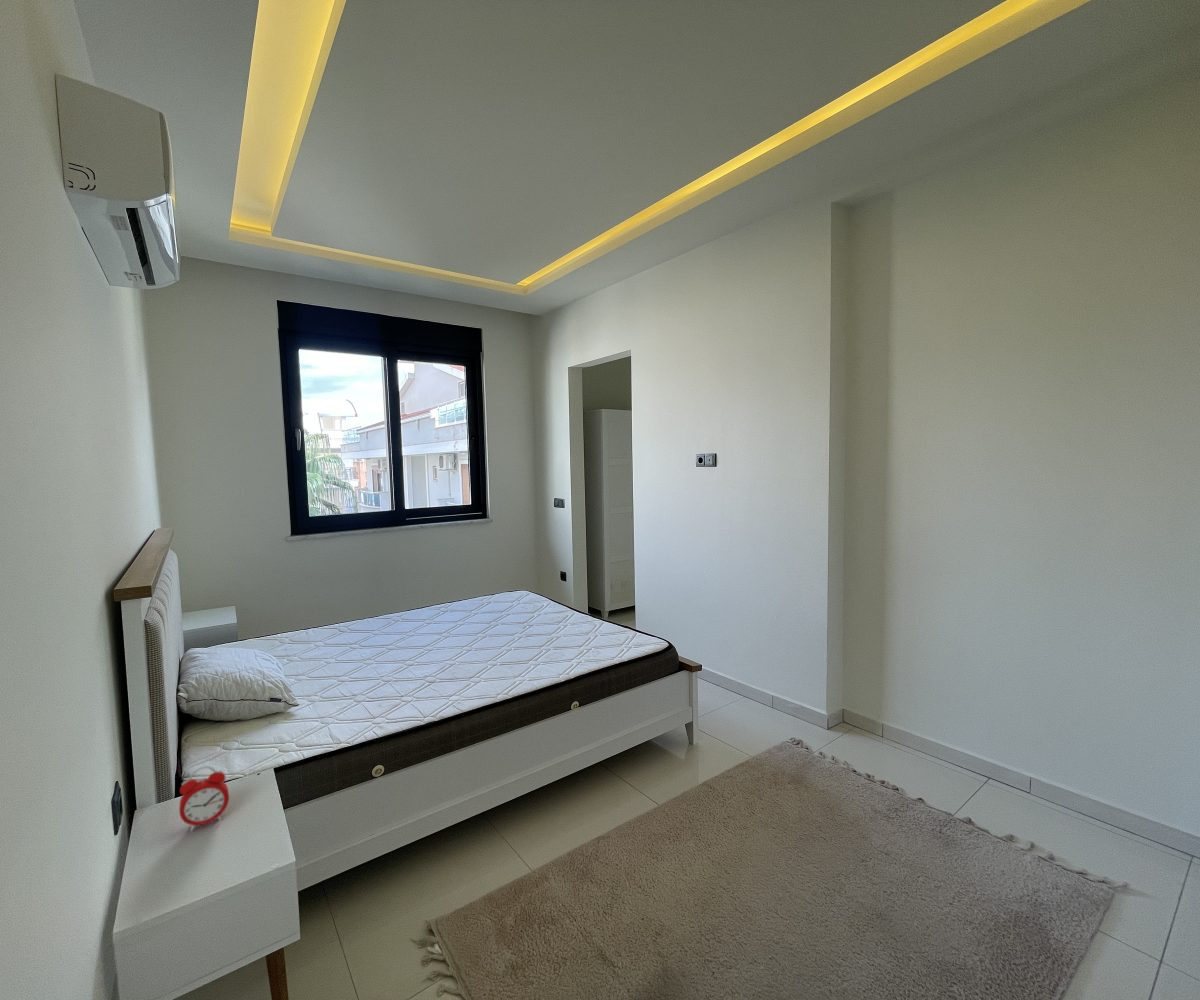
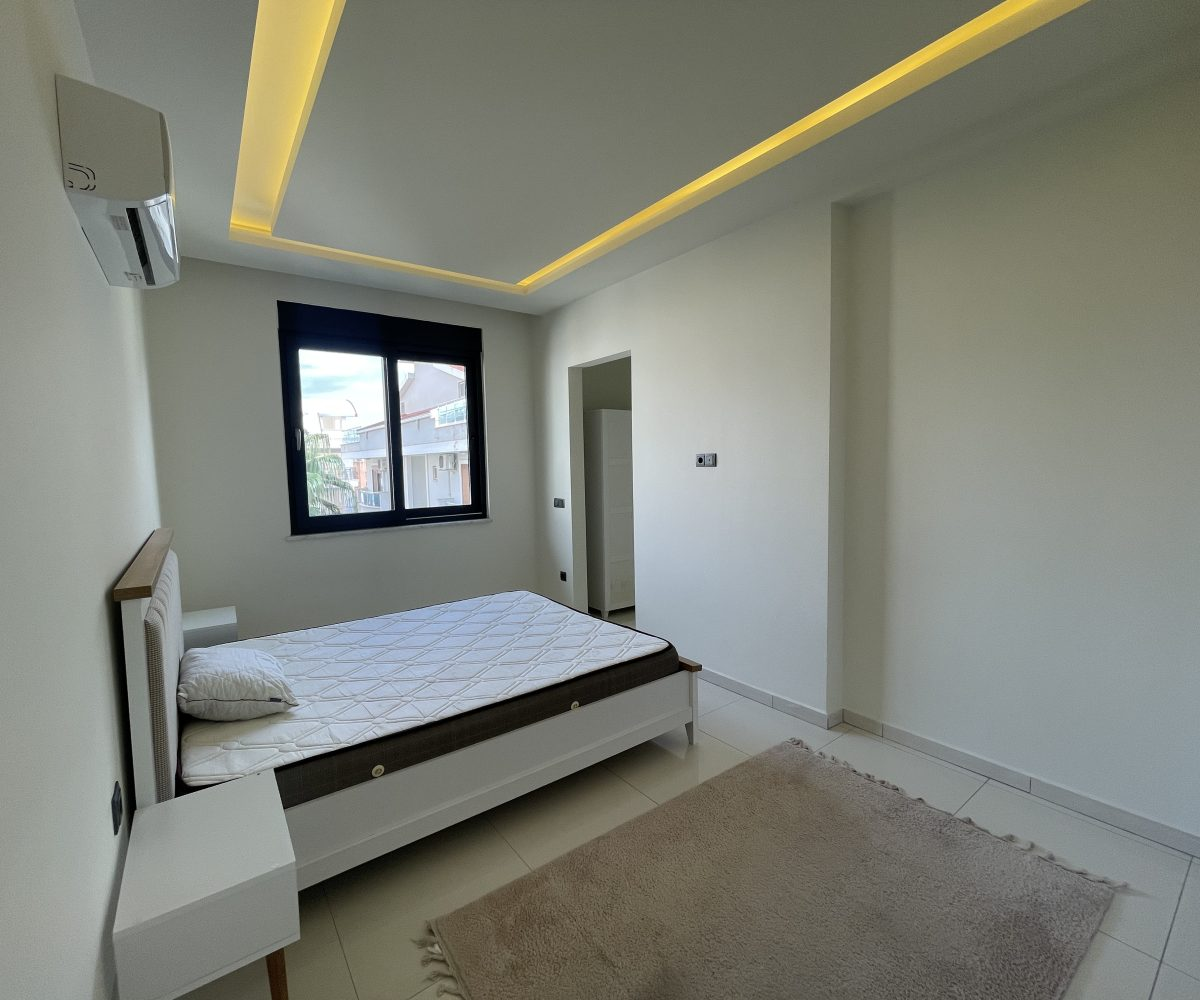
- alarm clock [178,765,230,832]
